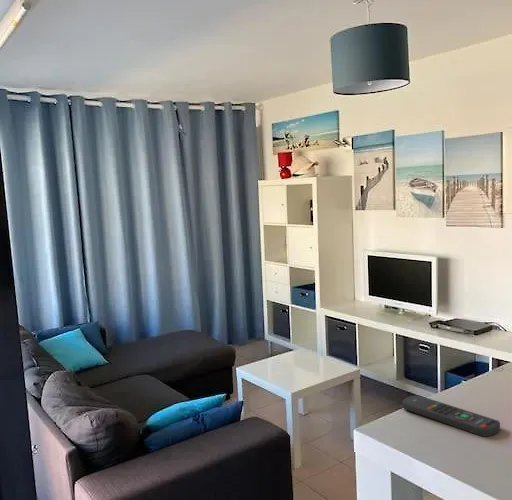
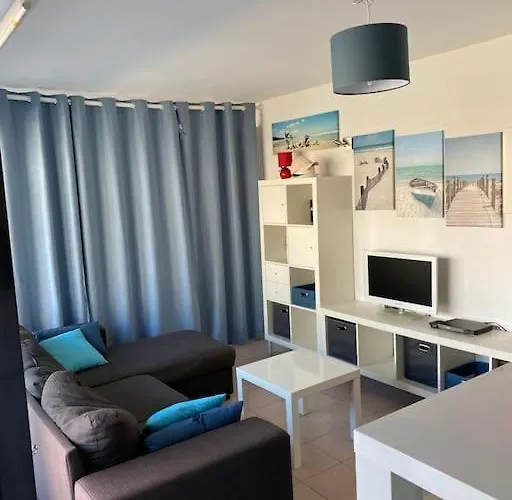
- remote control [401,395,501,438]
